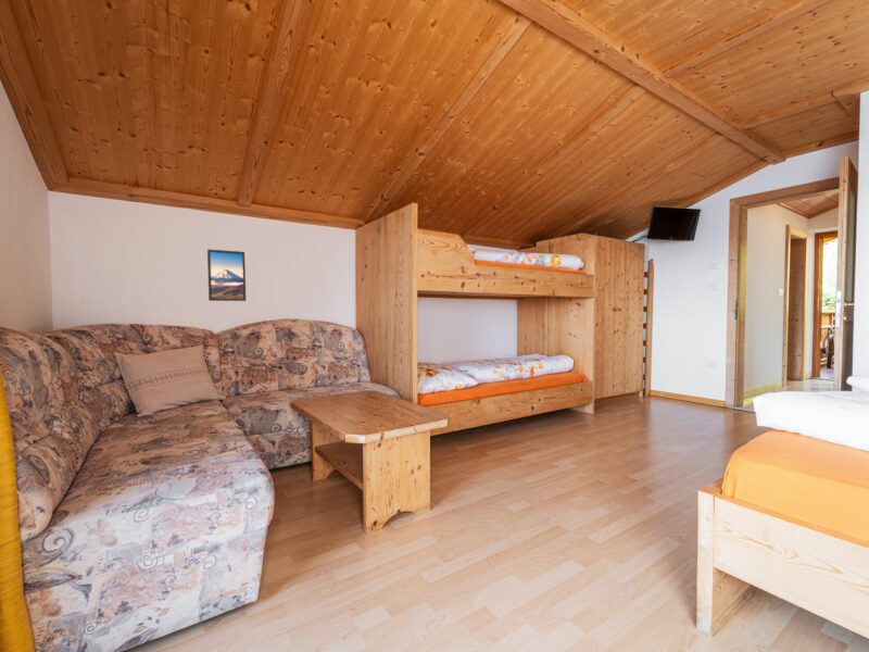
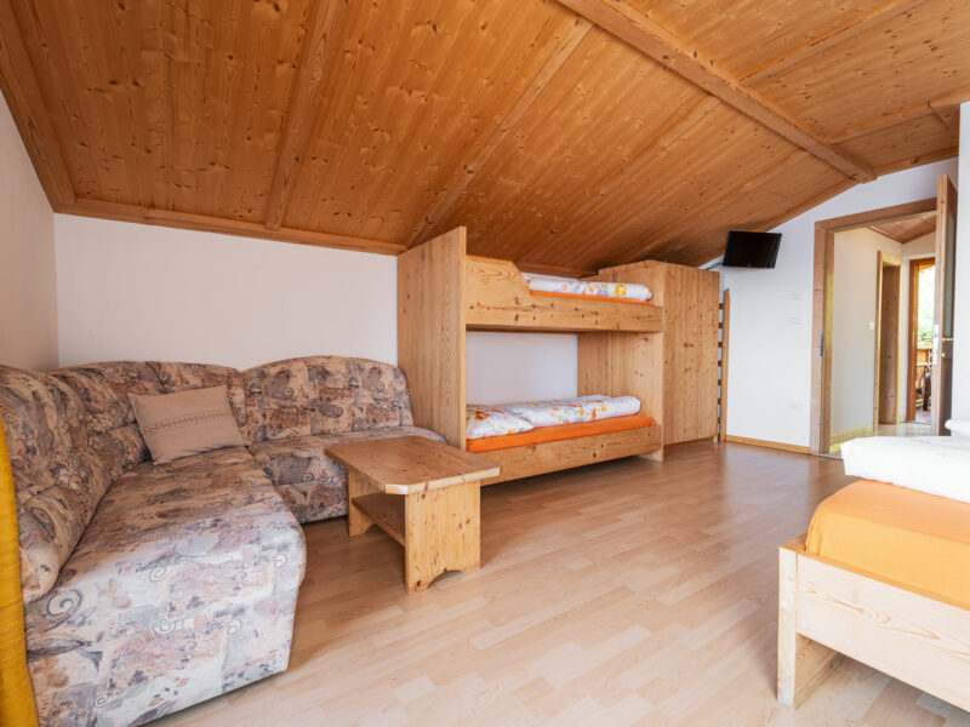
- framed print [206,248,247,302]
